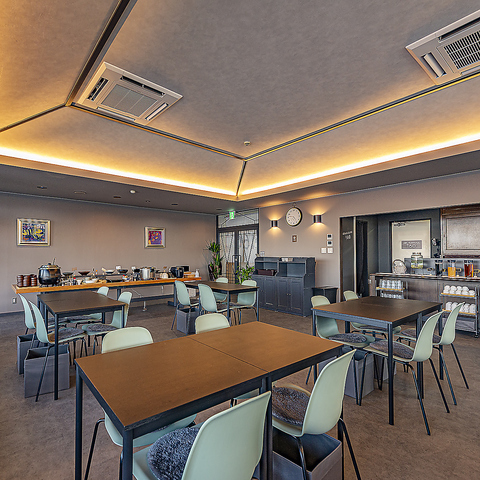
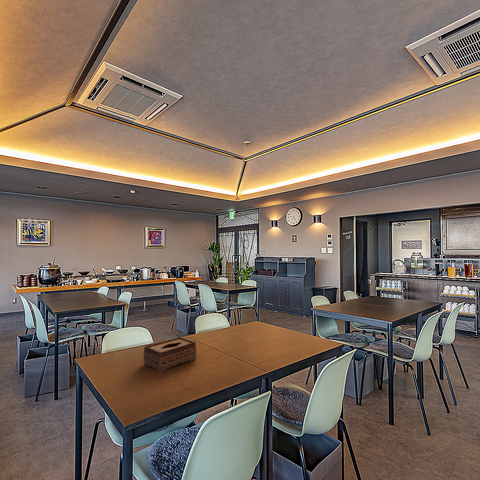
+ tissue box [143,336,197,373]
